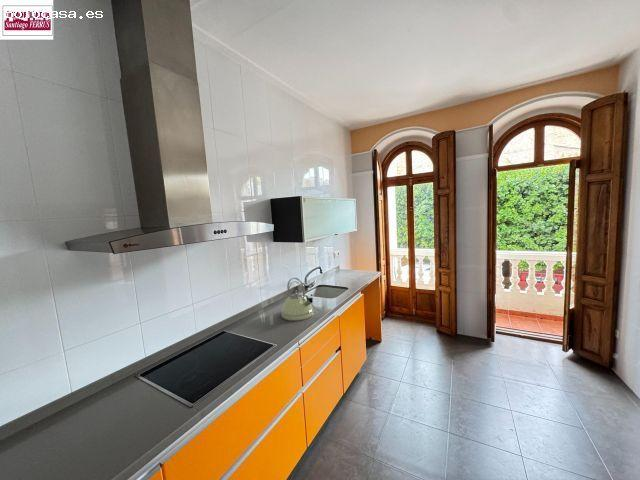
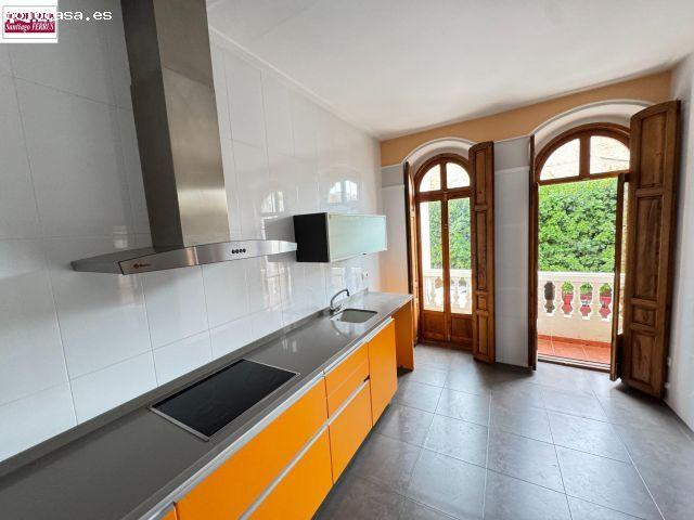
- kettle [280,277,315,322]
